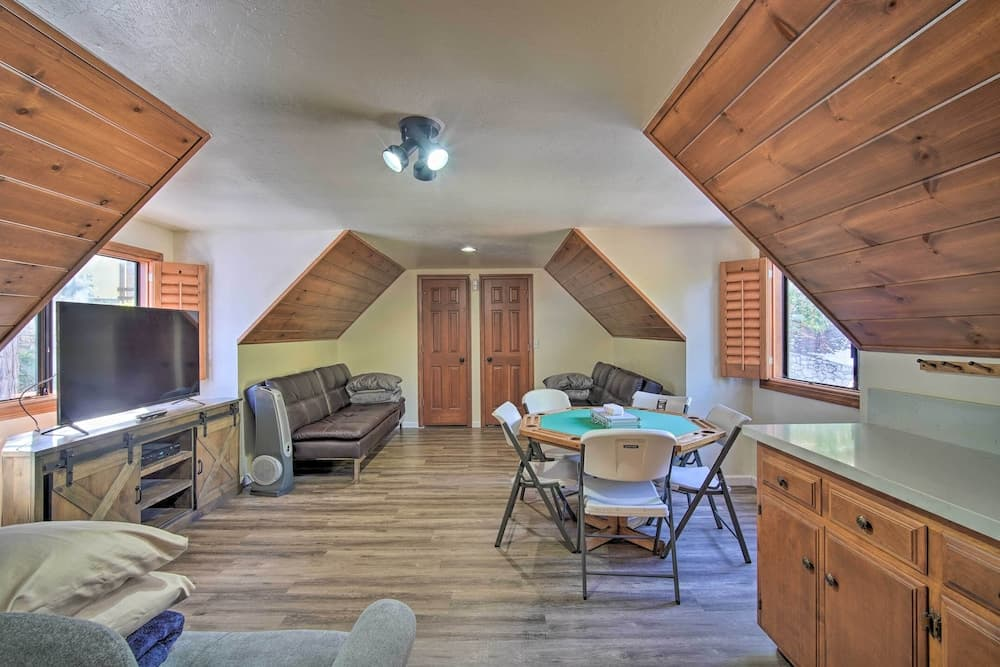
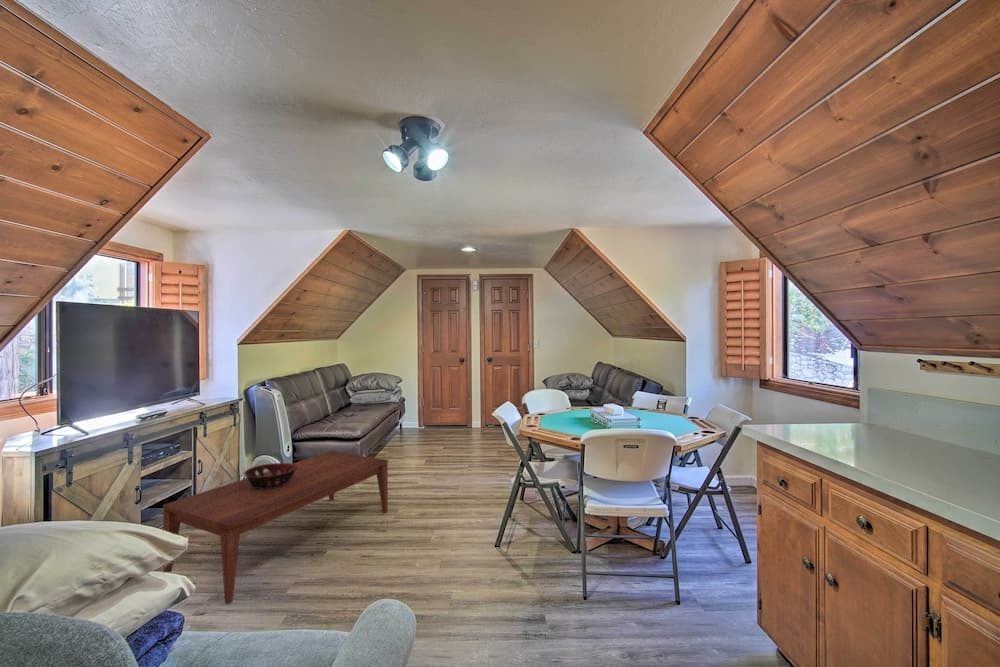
+ coffee table [162,450,389,605]
+ decorative bowl [243,462,297,489]
